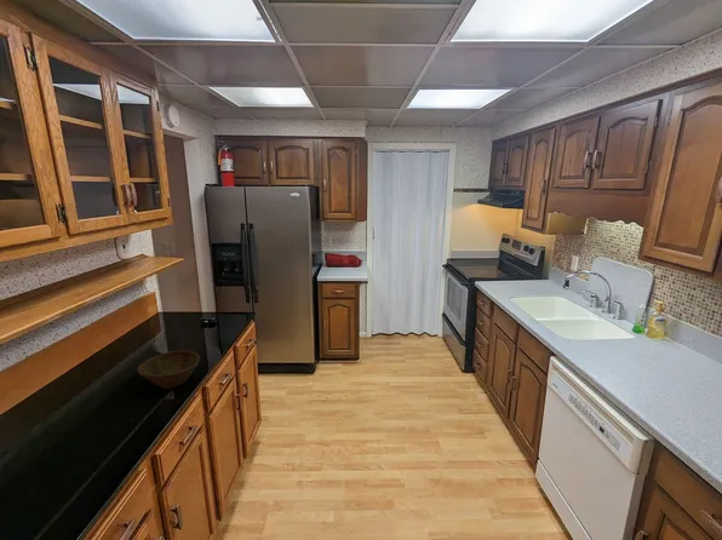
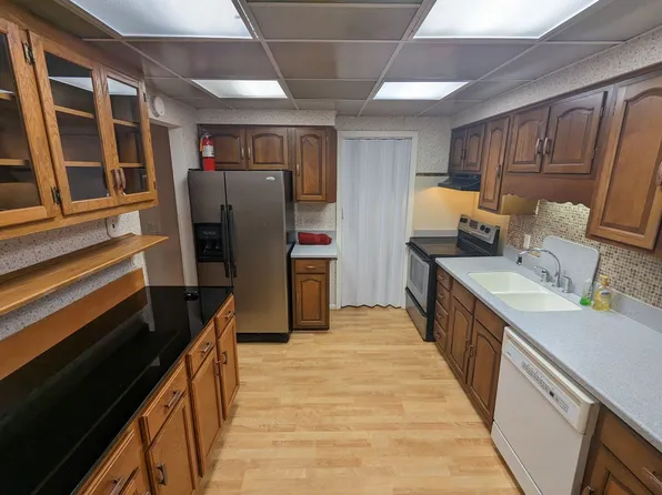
- bowl [137,349,201,390]
